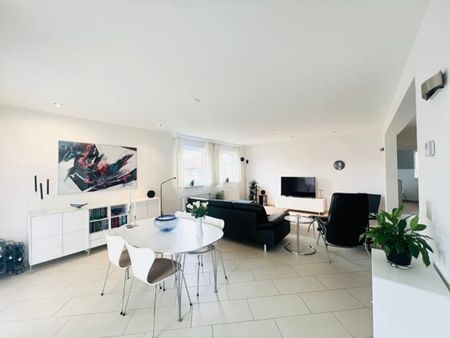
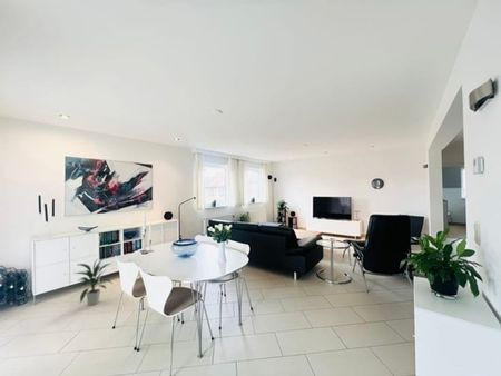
+ indoor plant [75,259,114,306]
